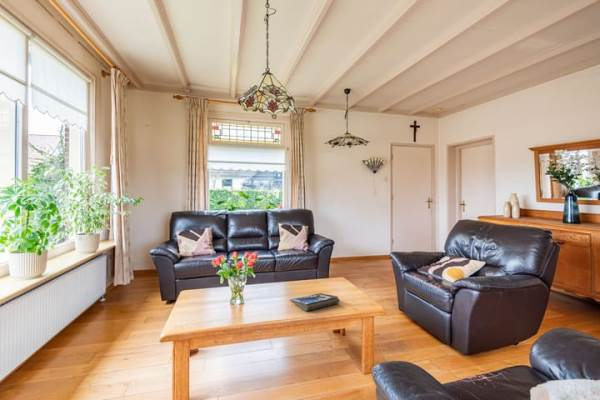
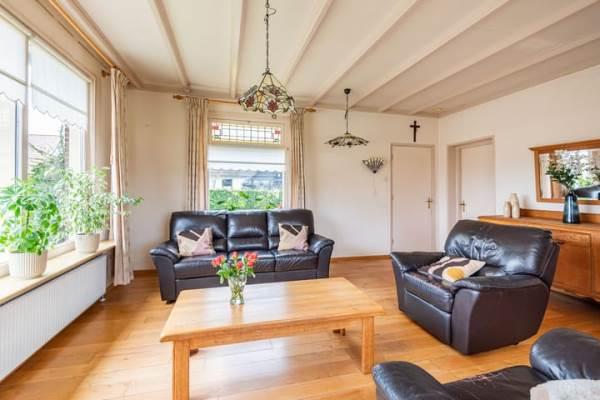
- magazine [289,292,341,312]
